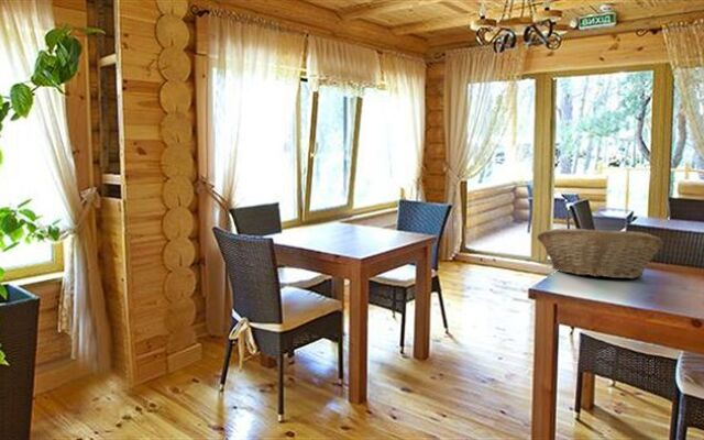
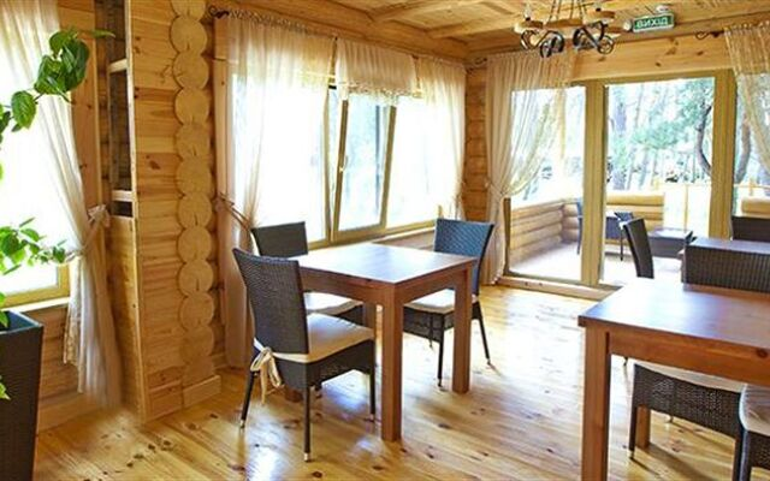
- fruit basket [536,228,664,279]
